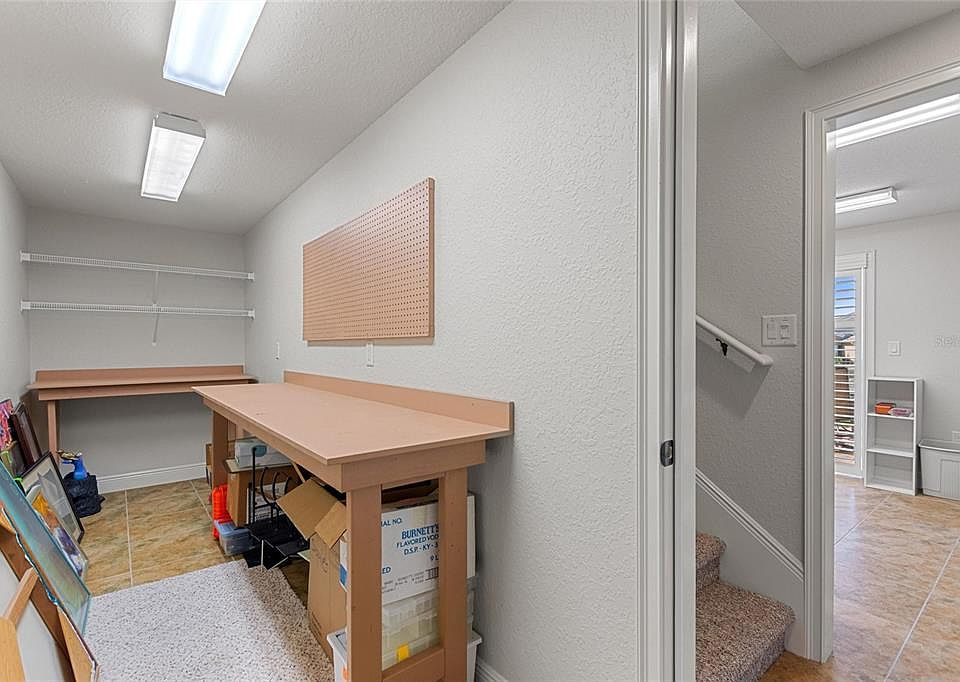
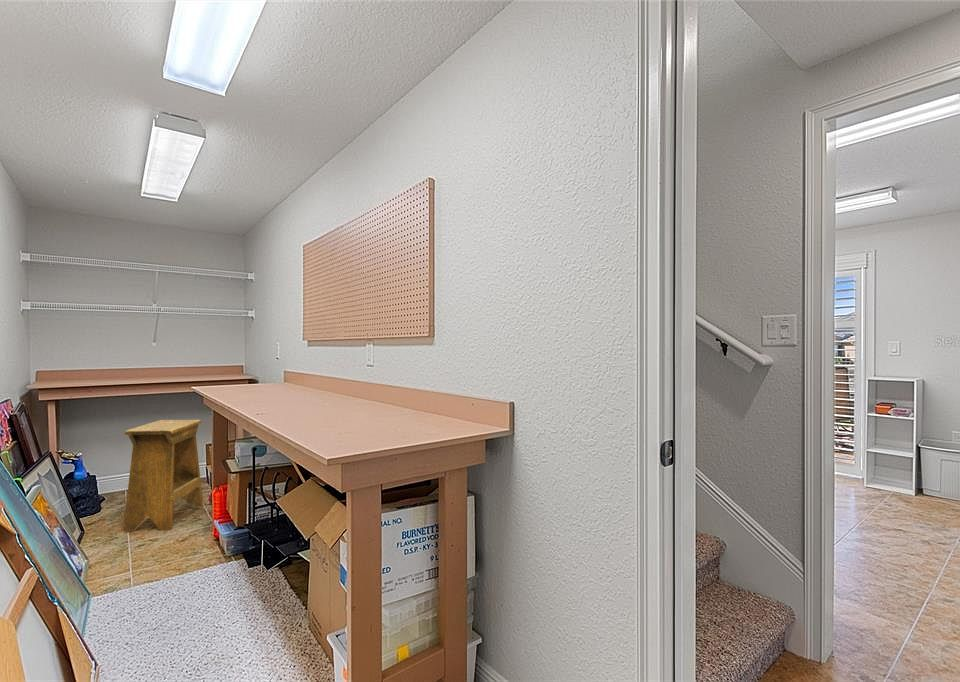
+ stool [123,419,204,533]
